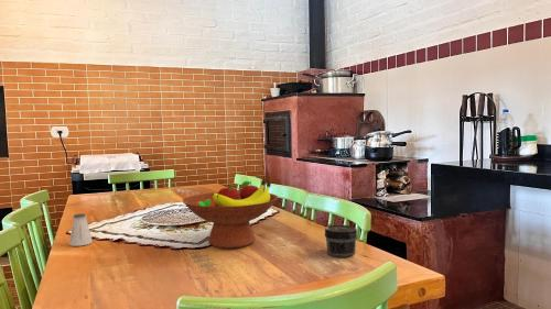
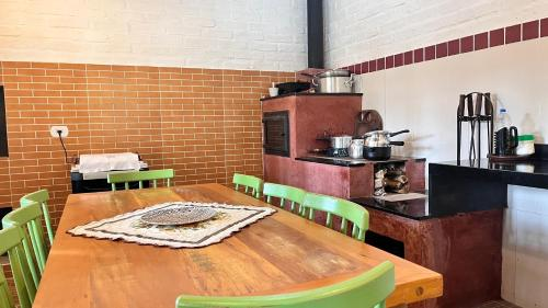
- fruit bowl [182,178,279,249]
- jar [324,224,358,258]
- saltshaker [68,212,94,247]
